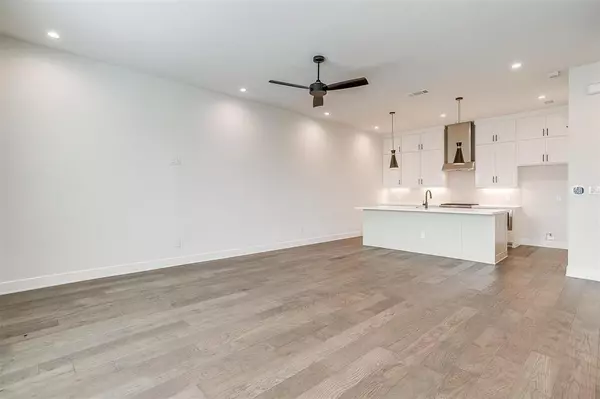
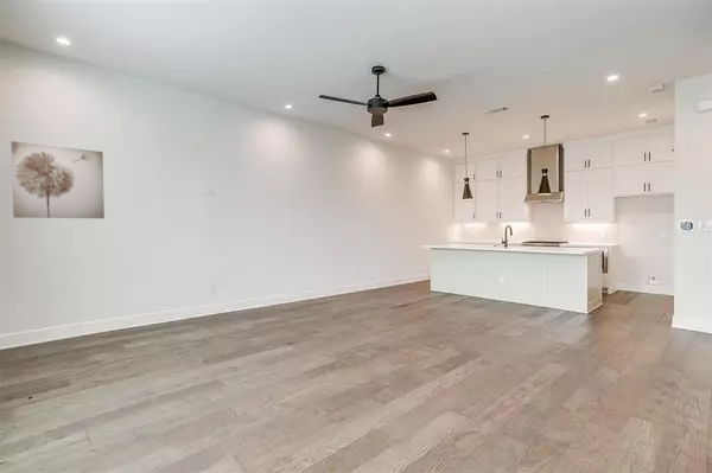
+ wall art [9,140,106,219]
